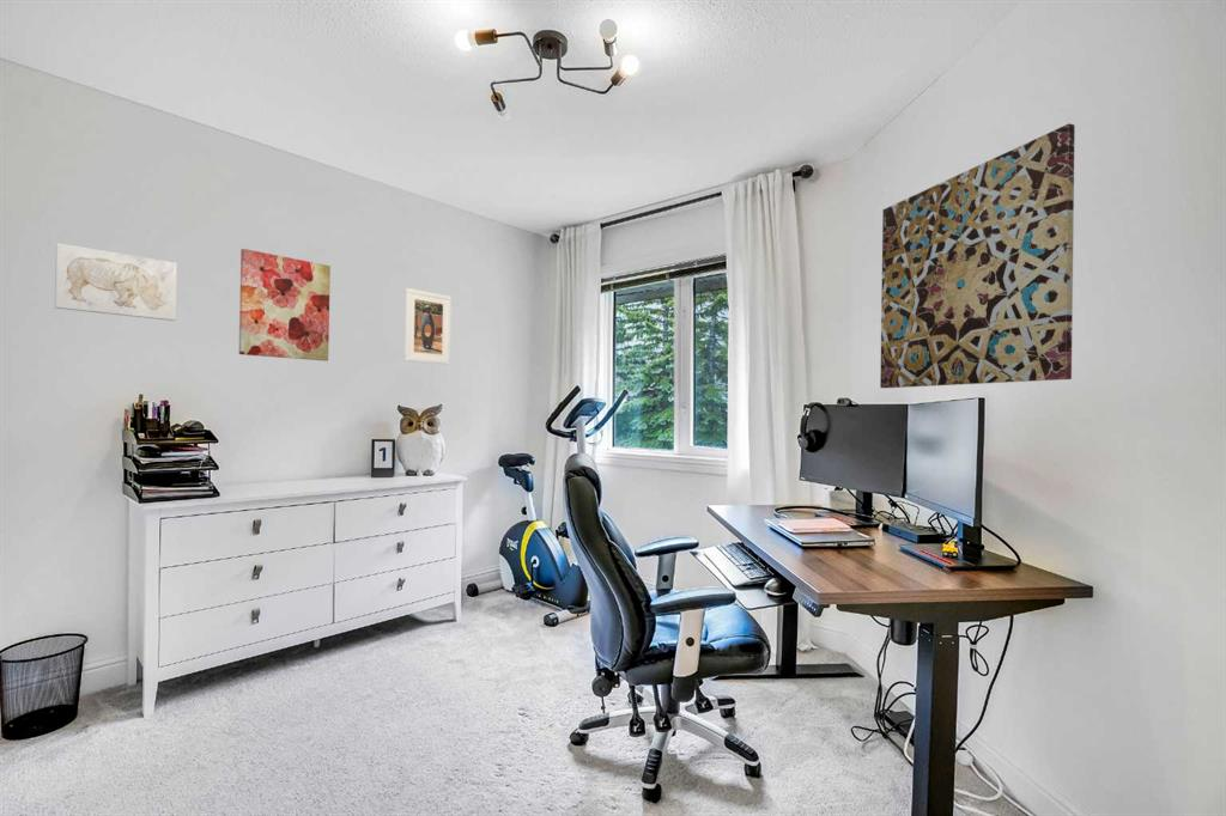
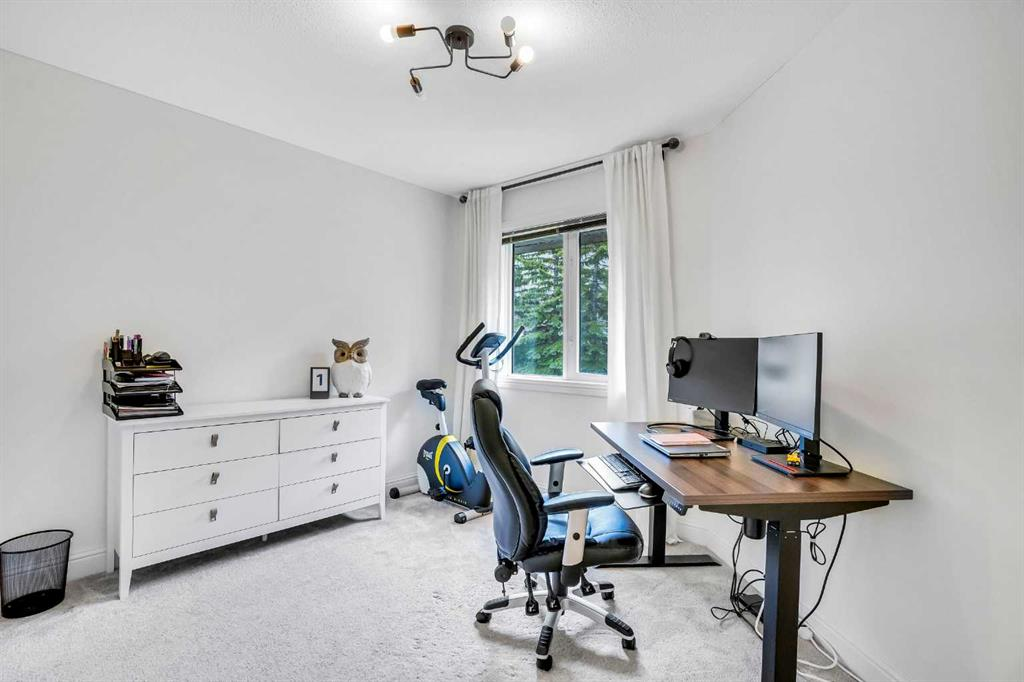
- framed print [402,287,453,366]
- wall art [238,248,332,363]
- wall art [879,122,1076,389]
- wall art [54,242,178,322]
